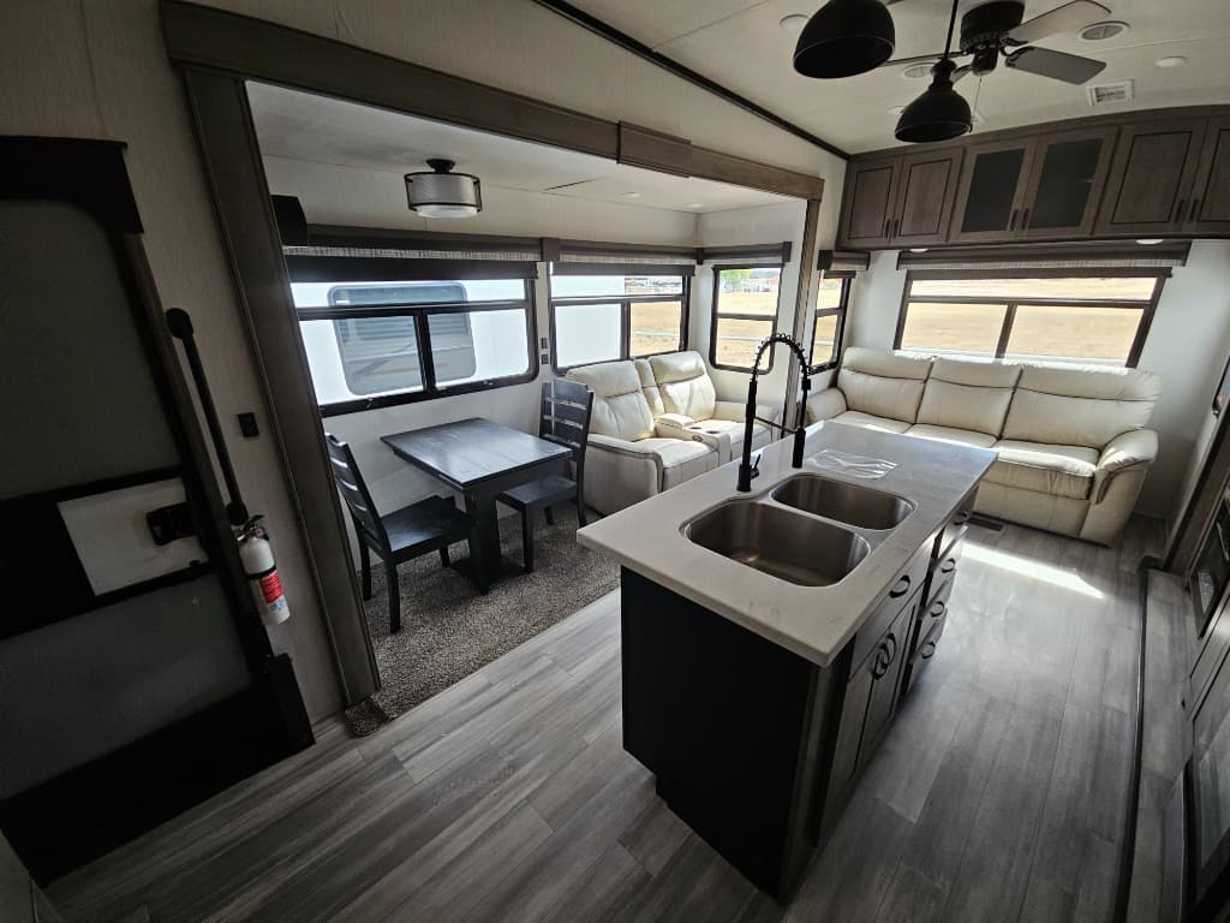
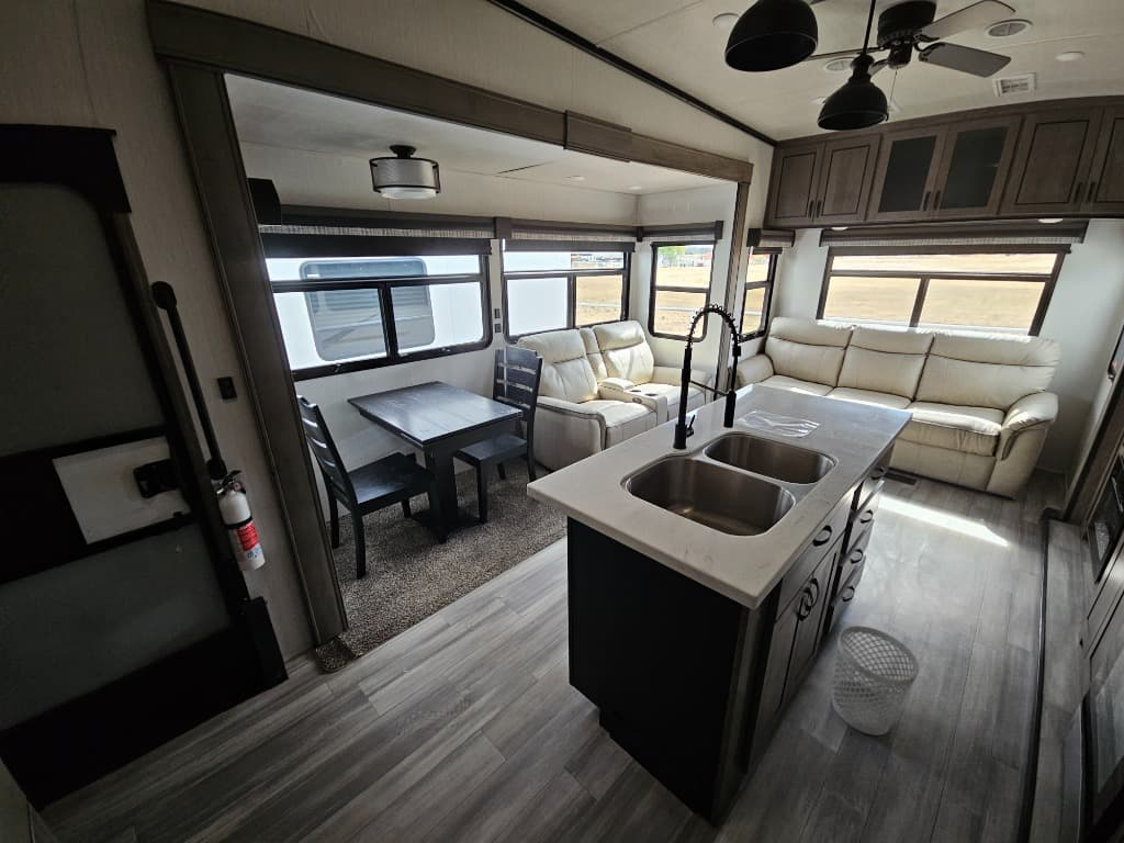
+ wastebasket [831,625,920,737]
